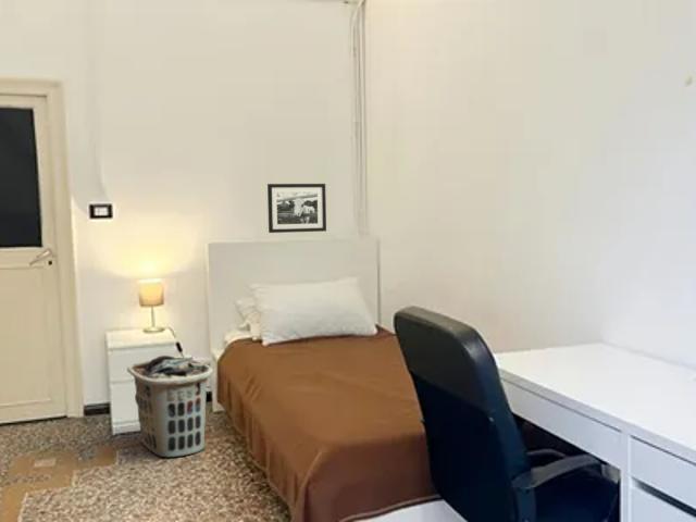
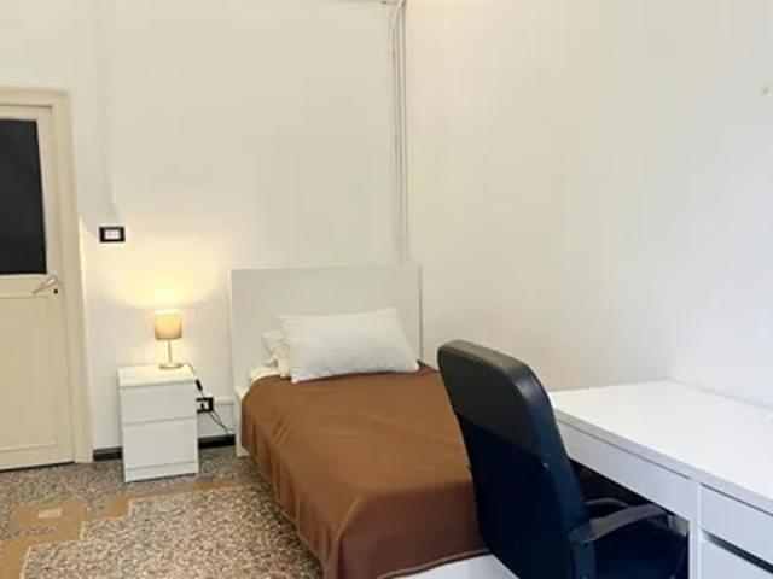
- clothes hamper [126,355,214,458]
- picture frame [266,183,327,234]
